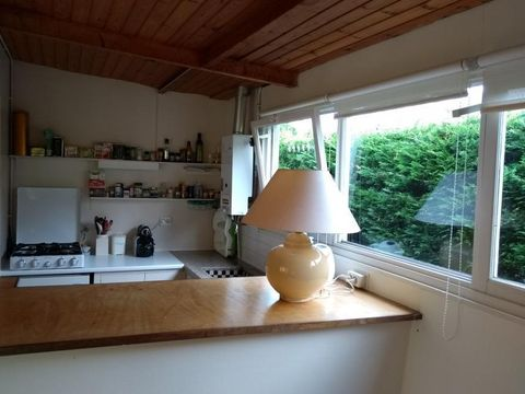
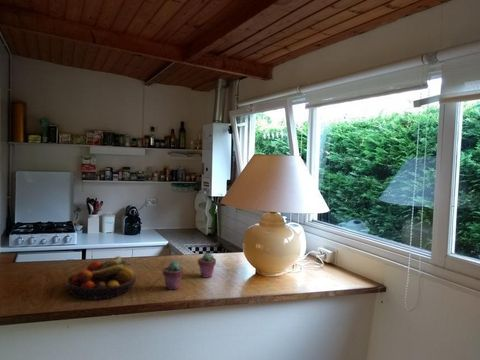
+ potted succulent [197,252,217,279]
+ potted succulent [162,261,184,291]
+ fruit bowl [64,255,137,301]
